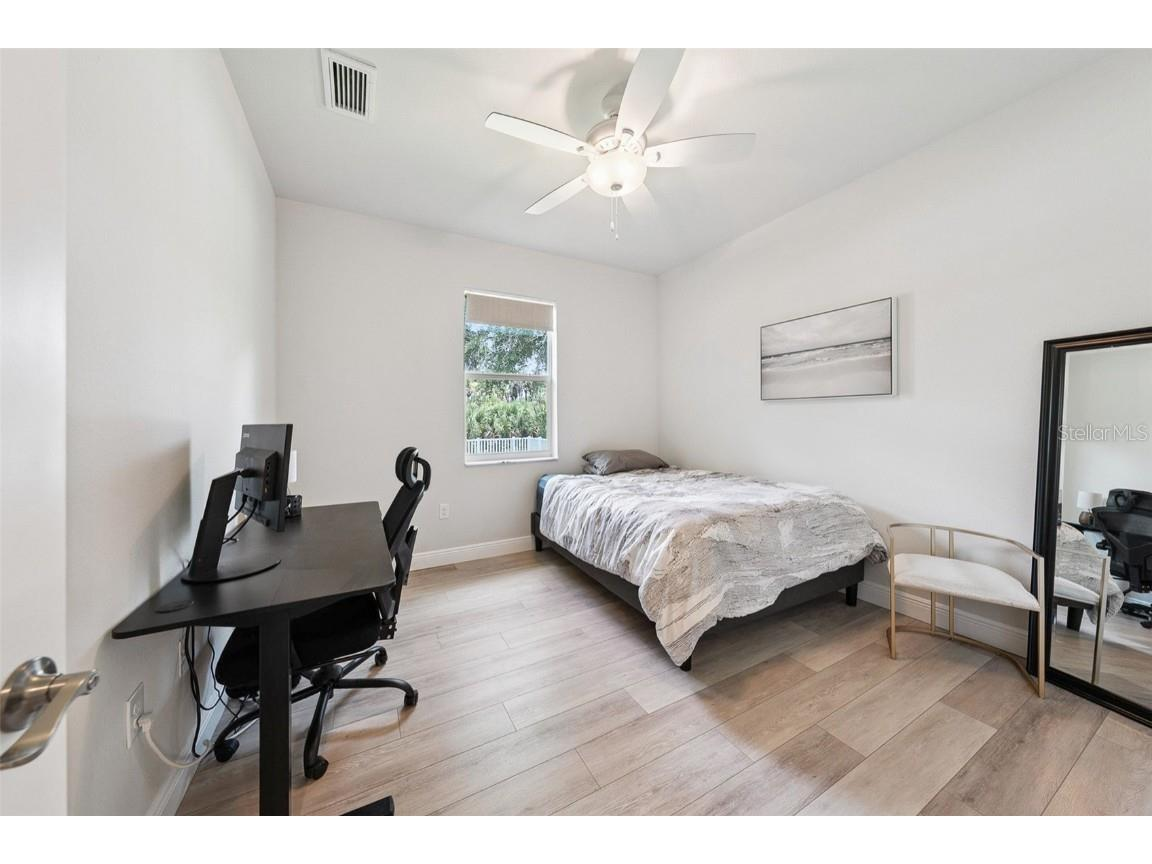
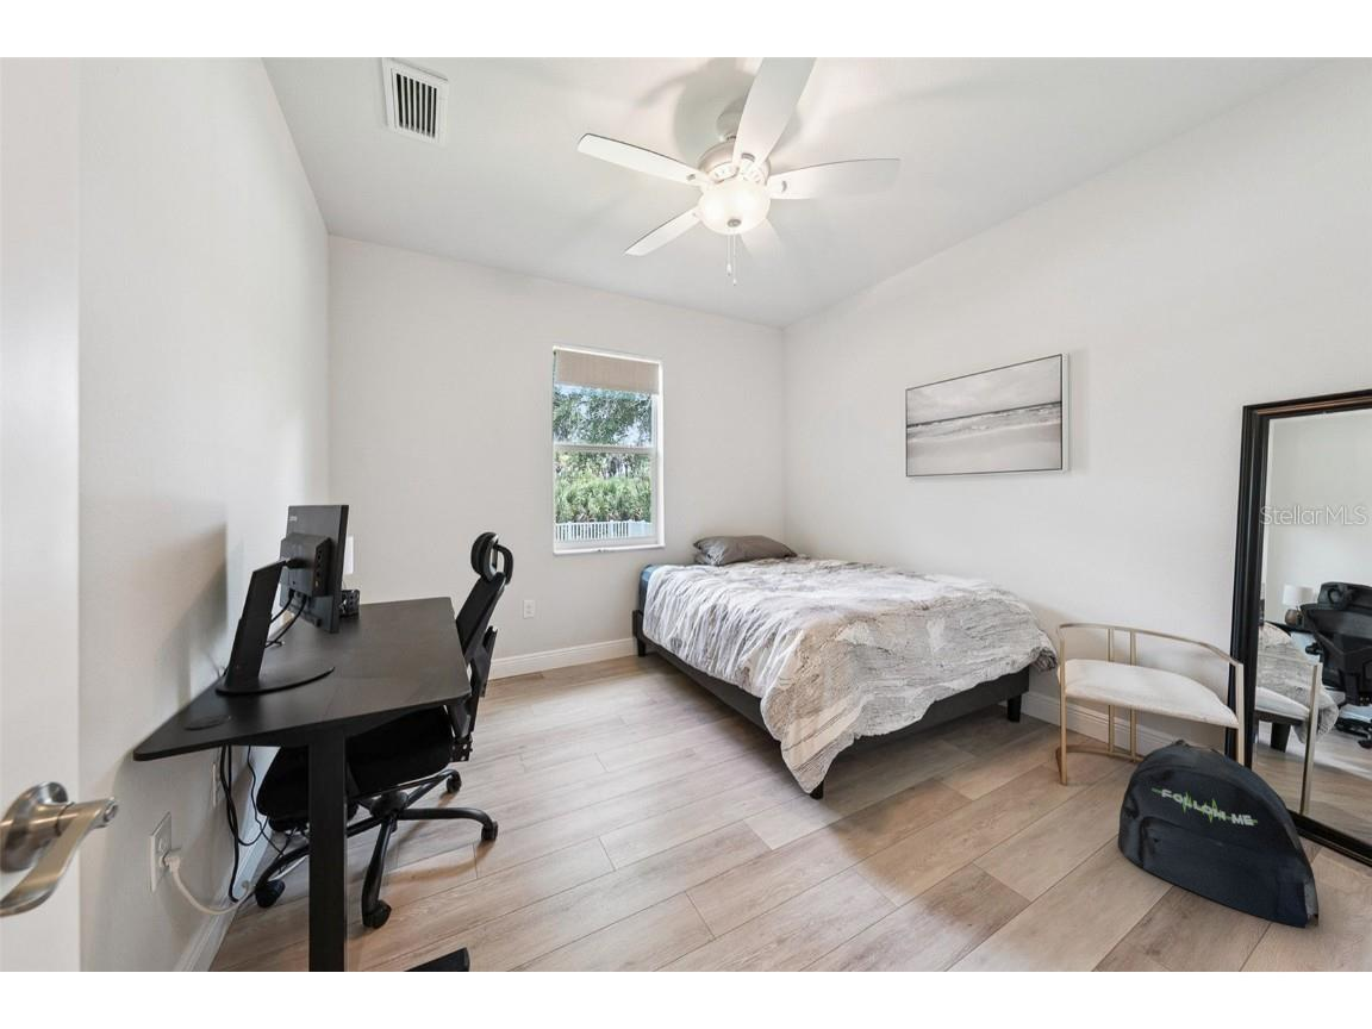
+ backpack [1116,738,1321,929]
